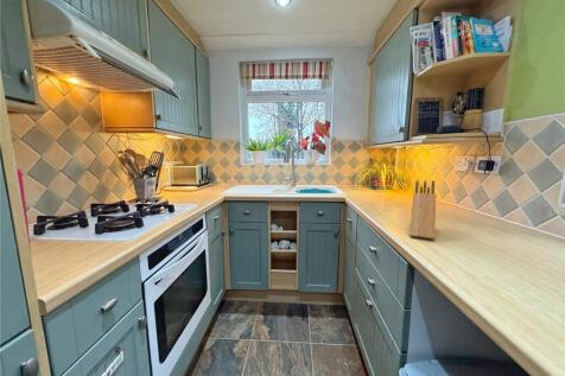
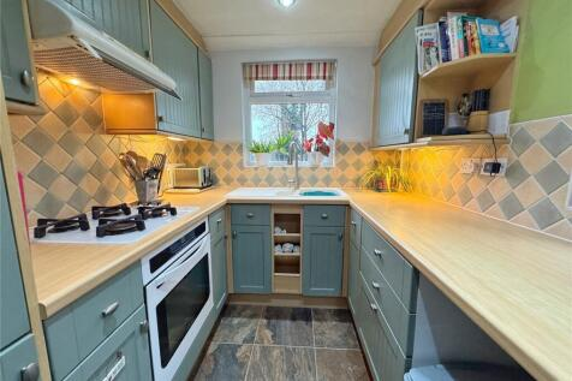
- knife block [408,179,437,241]
